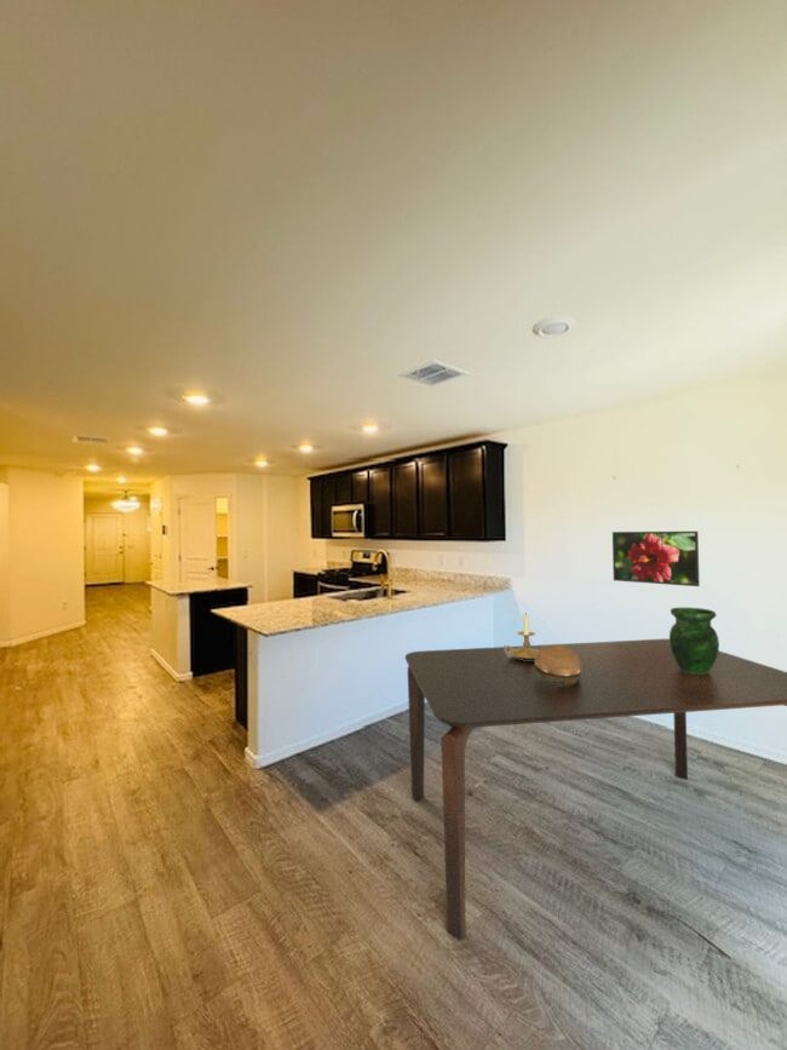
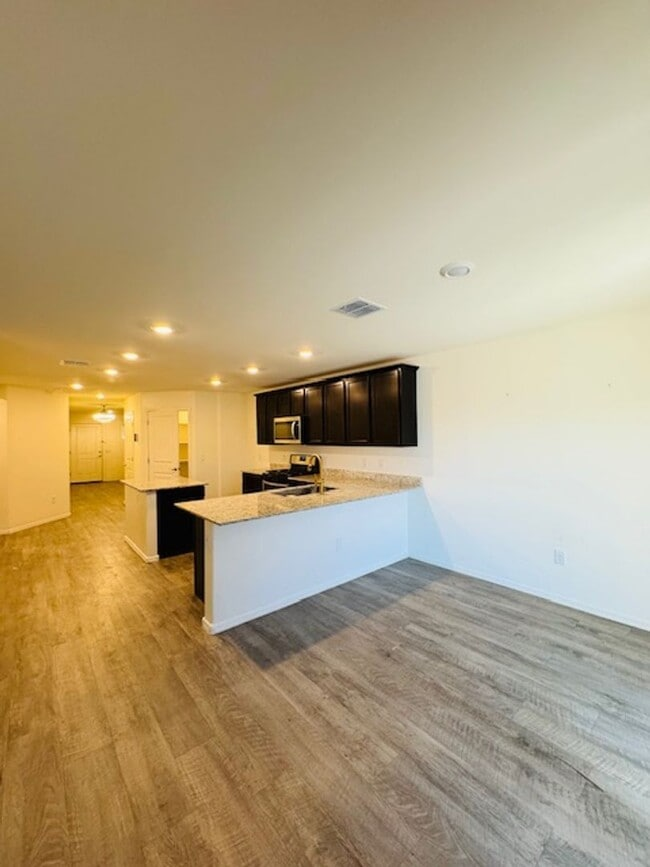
- candle holder [502,612,539,660]
- decorative bowl [534,643,581,685]
- vase [668,607,720,675]
- dining table [404,638,787,941]
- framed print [611,530,701,587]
